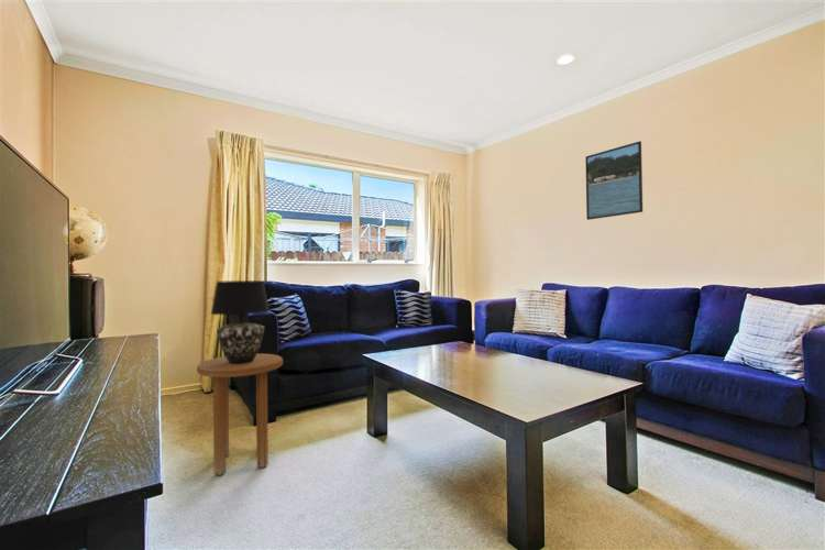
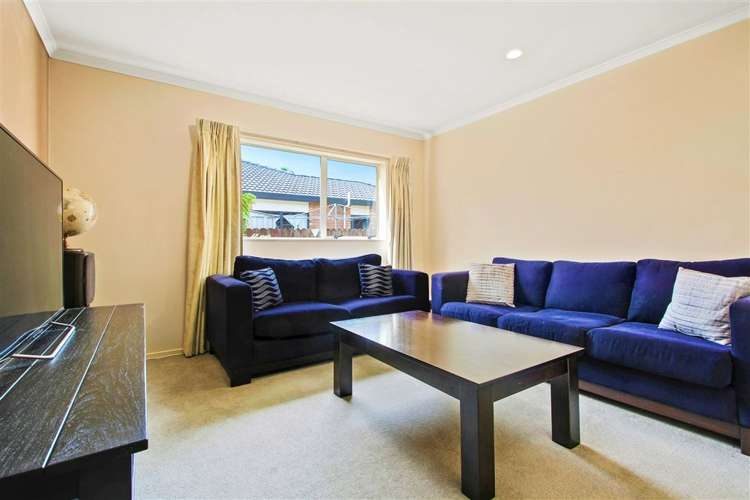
- side table [196,353,284,476]
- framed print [584,140,644,221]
- table lamp [210,279,271,364]
